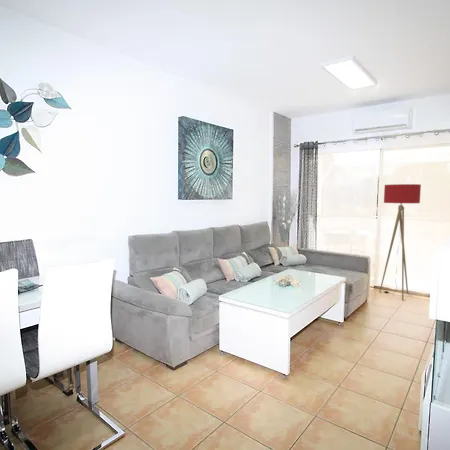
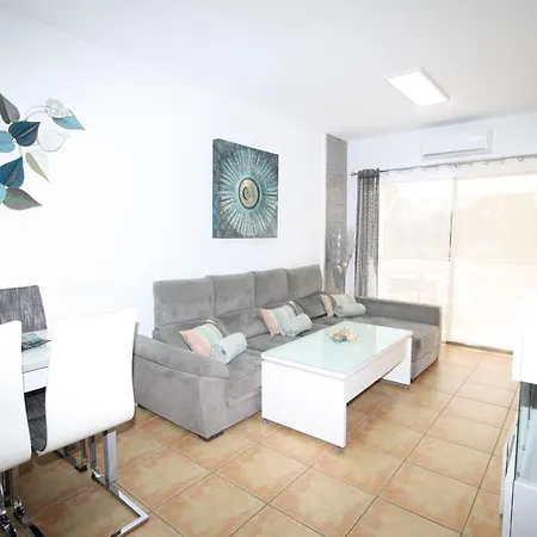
- floor lamp [379,183,422,301]
